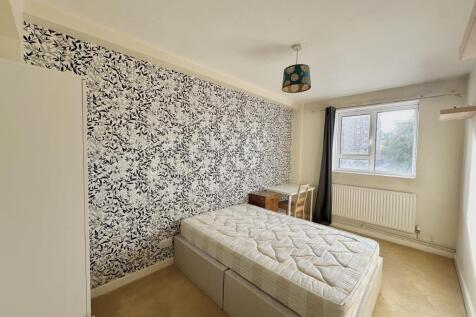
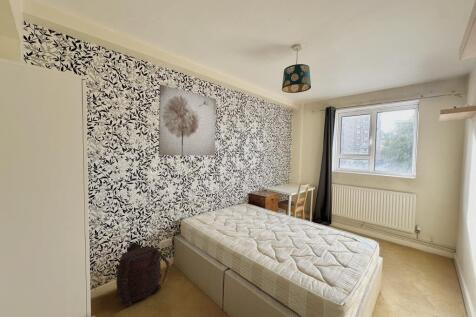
+ backpack [114,241,170,307]
+ wall art [158,84,217,157]
